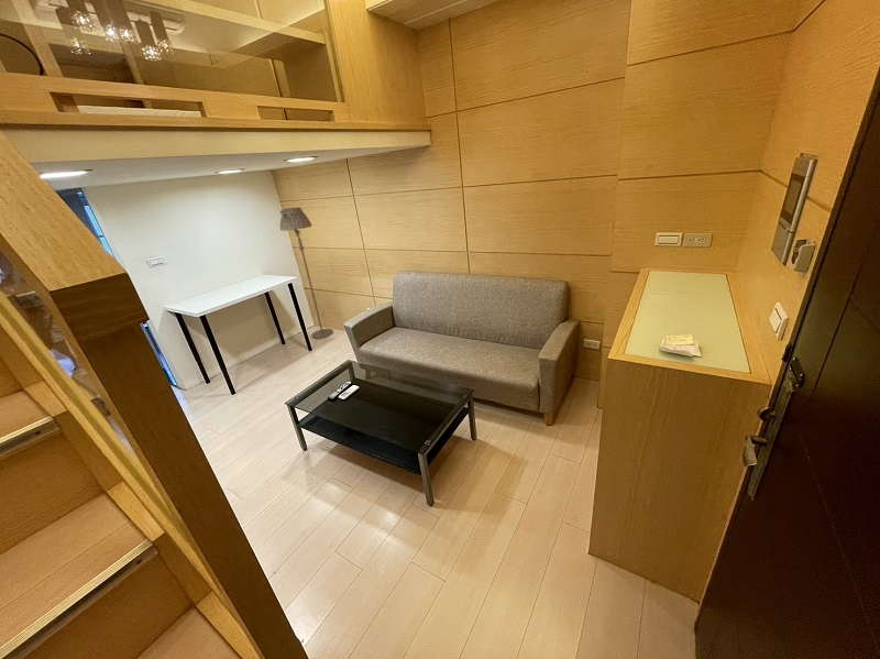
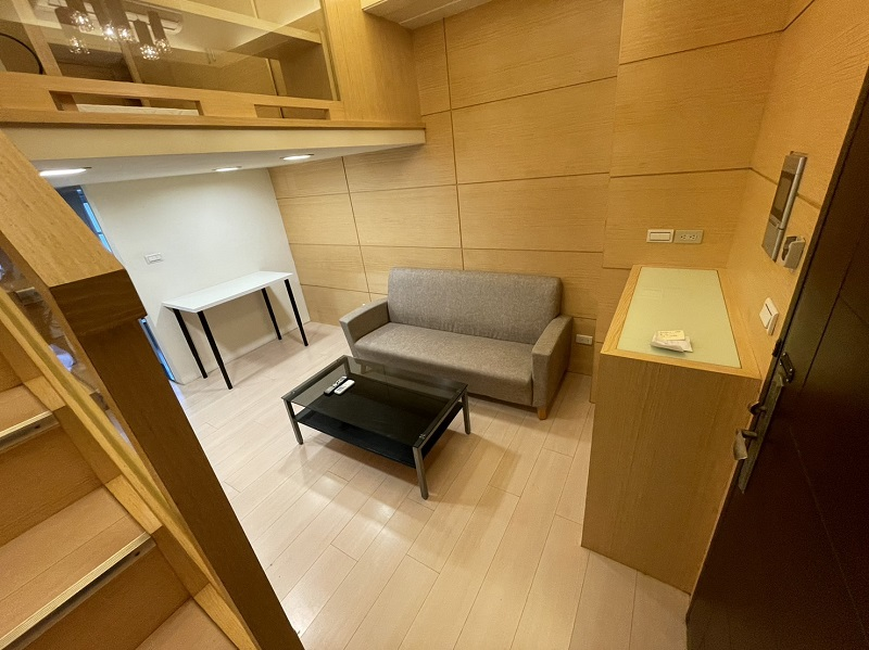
- floor lamp [279,207,334,340]
